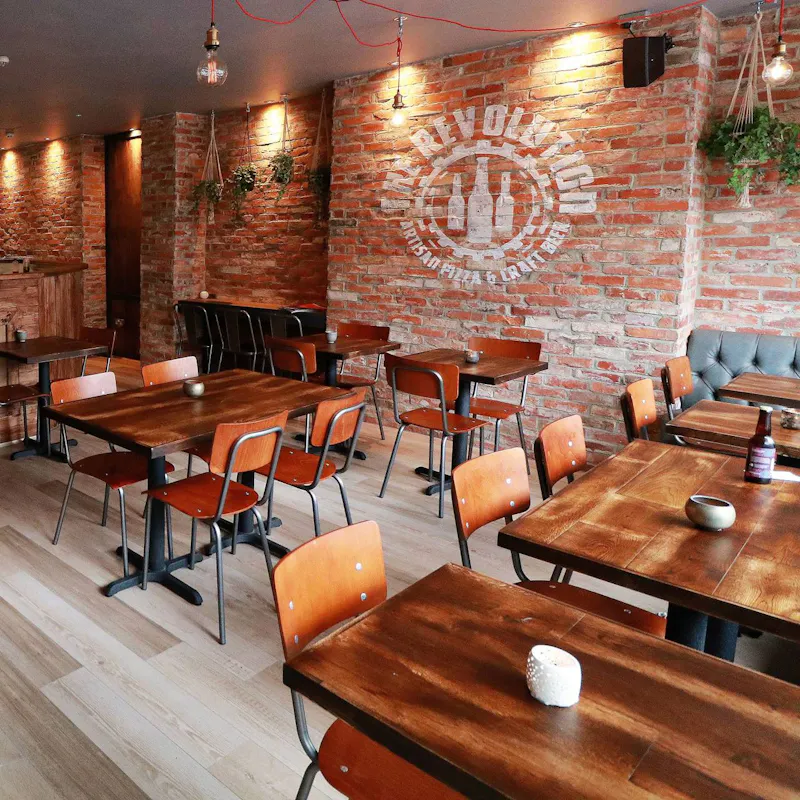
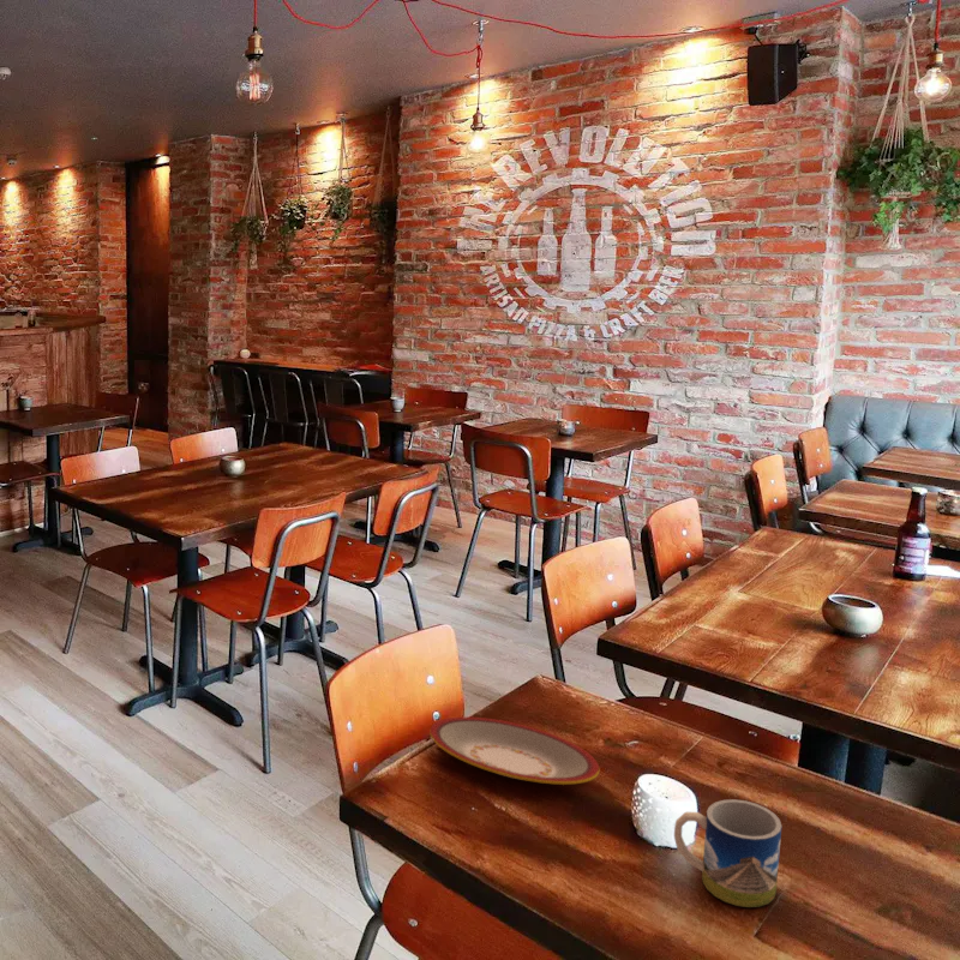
+ mug [673,798,782,908]
+ plate [428,716,600,786]
